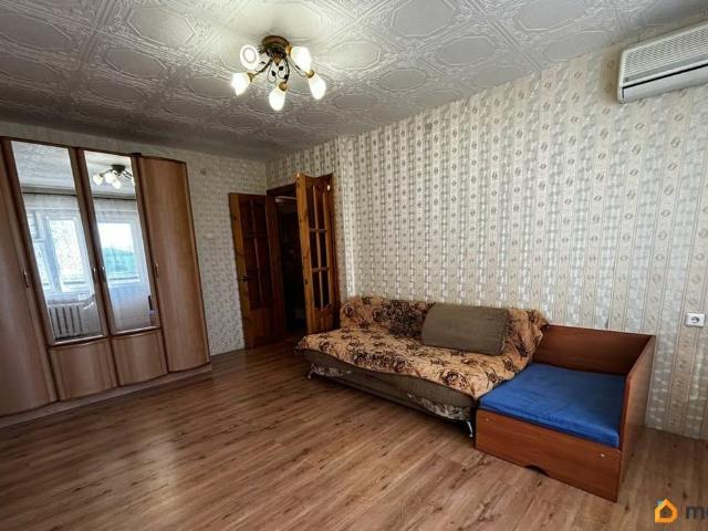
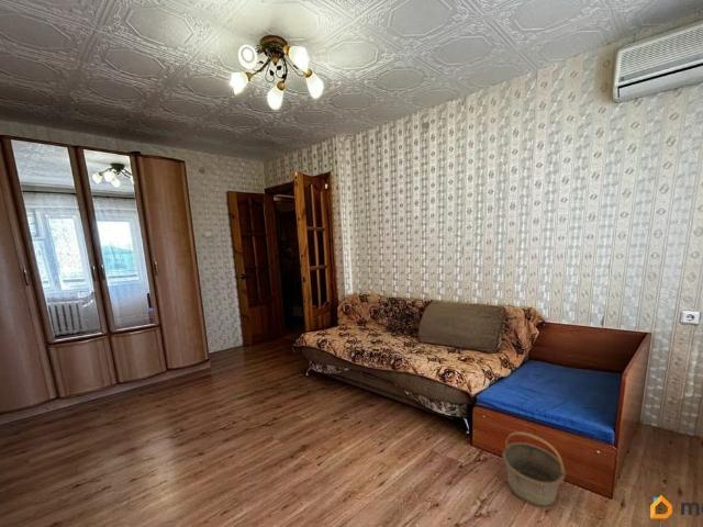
+ basket [501,430,567,508]
